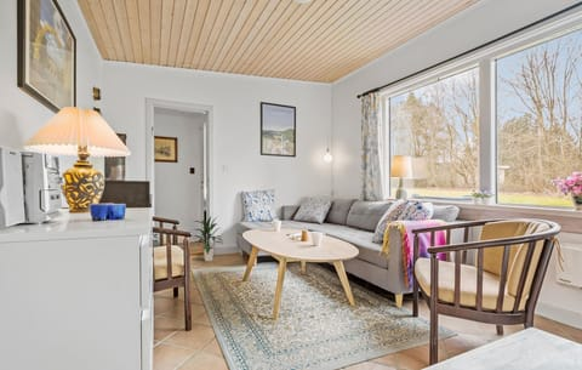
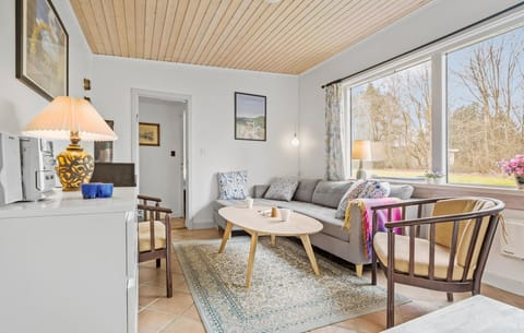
- indoor plant [192,216,224,262]
